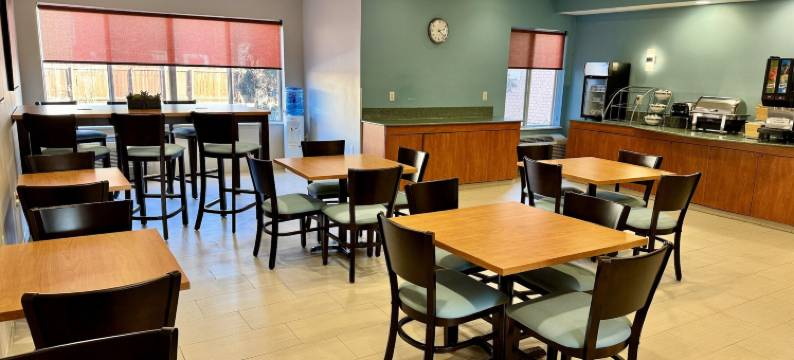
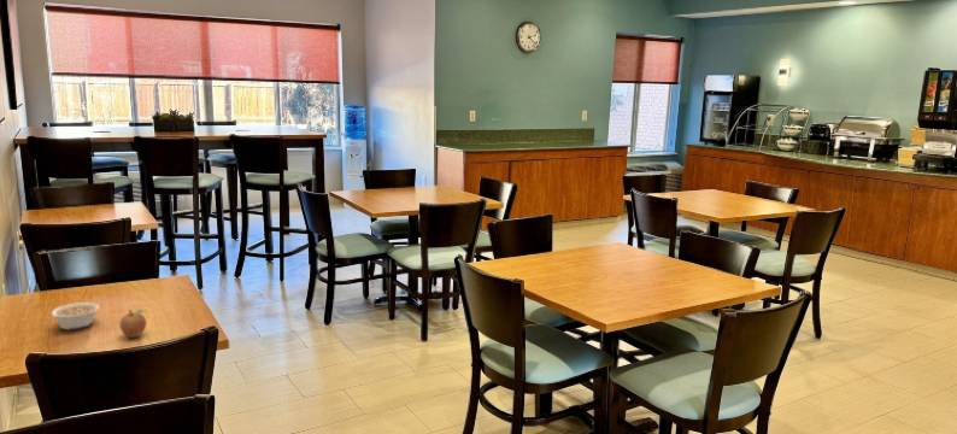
+ legume [51,301,100,330]
+ fruit [119,307,147,339]
